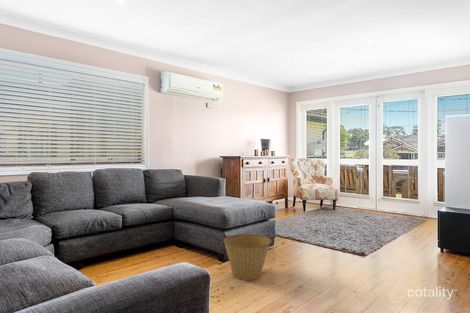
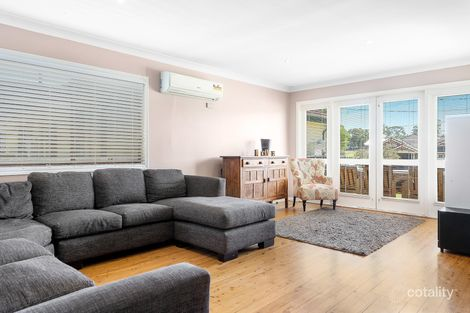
- basket [223,233,273,281]
